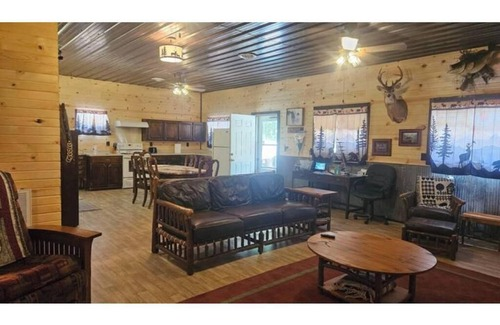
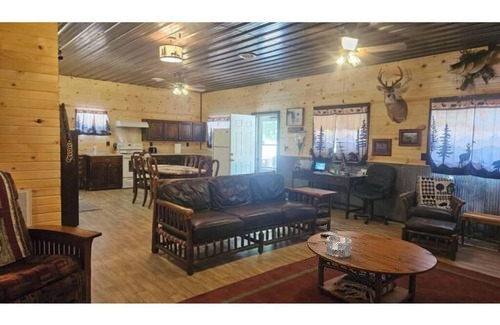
+ decorative bowl [325,235,353,258]
